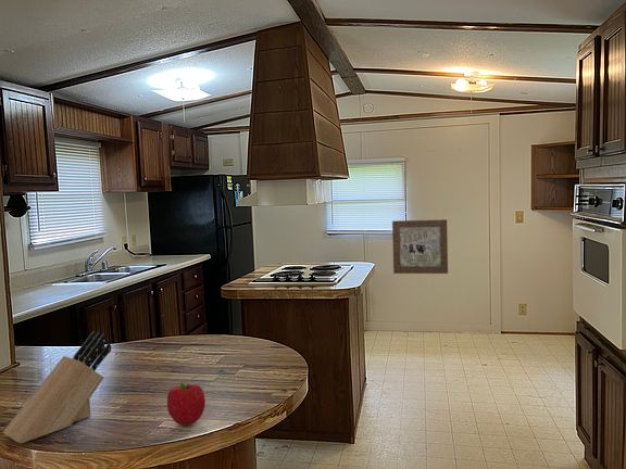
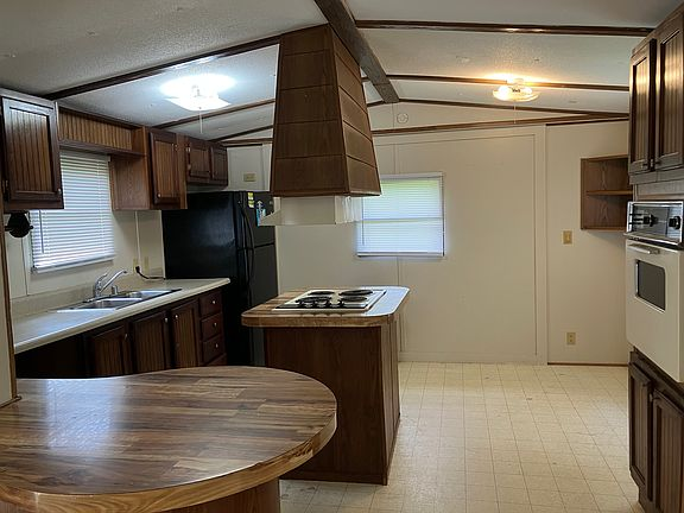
- fruit [166,382,206,427]
- wall art [391,218,449,275]
- knife block [2,330,112,445]
